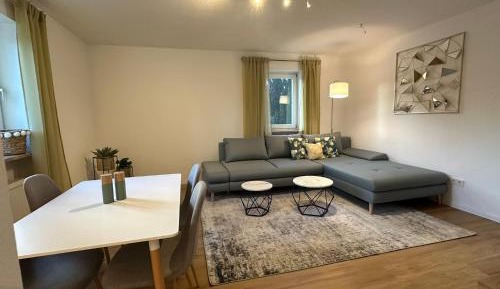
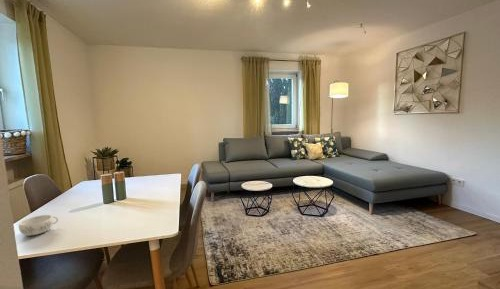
+ decorative bowl [18,214,59,237]
